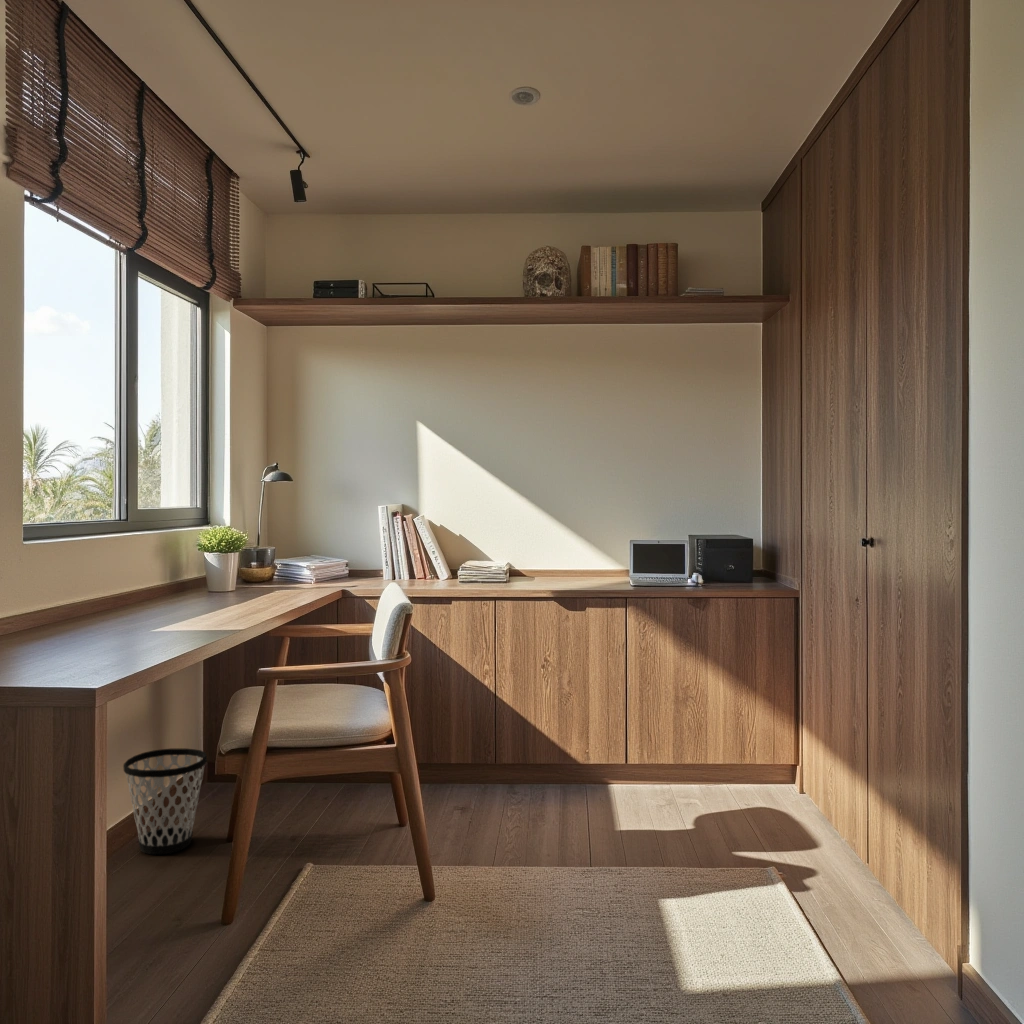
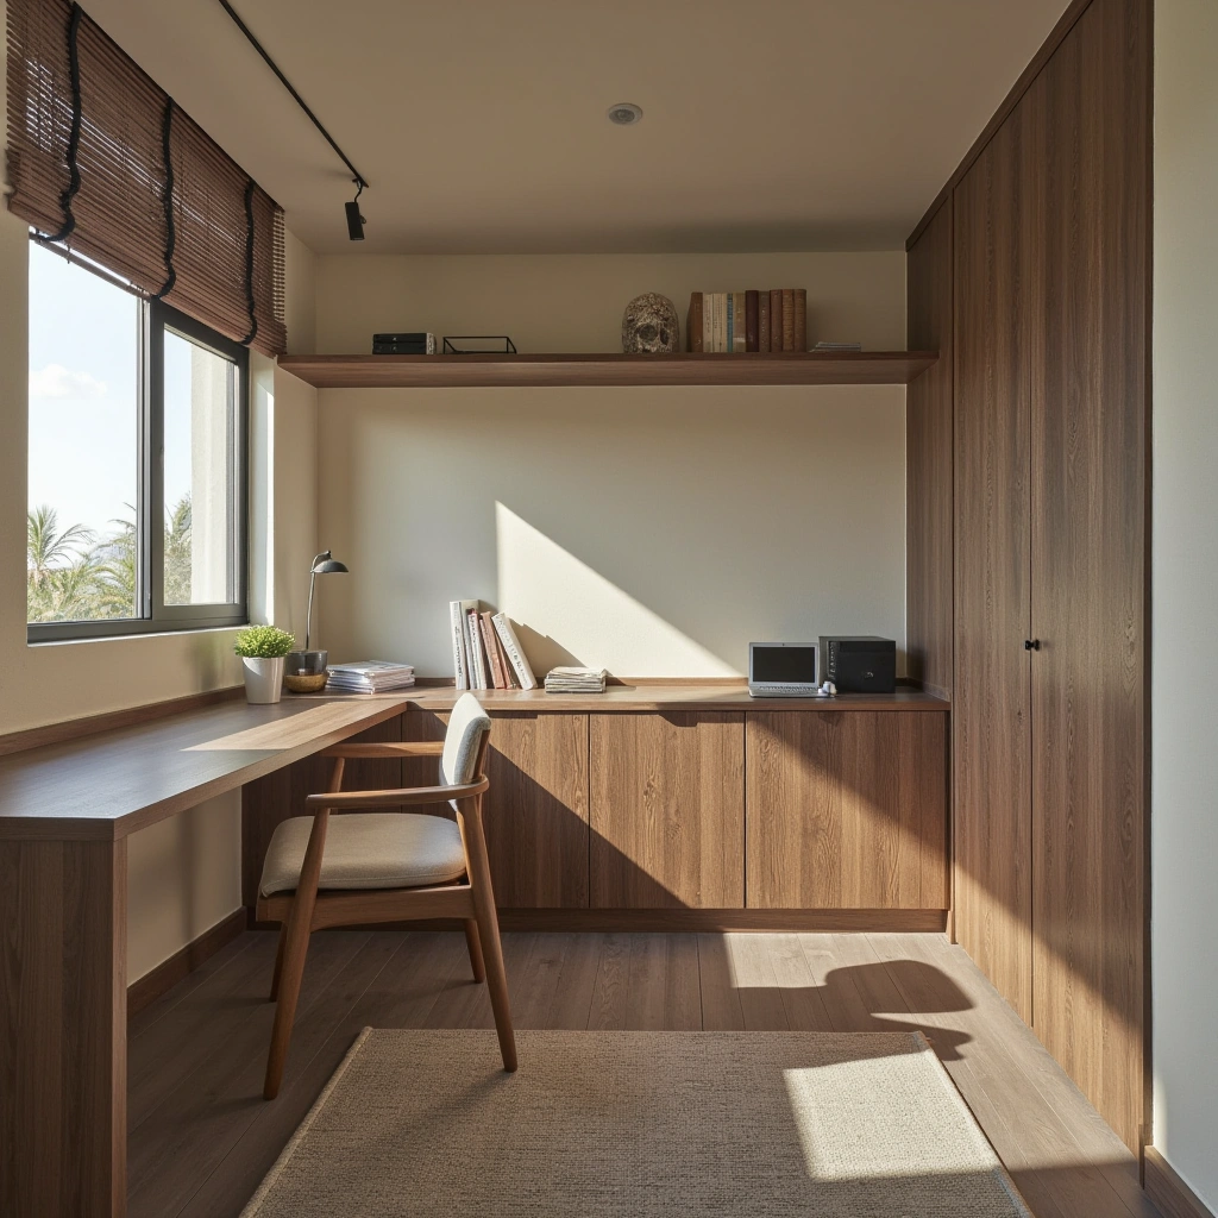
- wastebasket [122,747,208,855]
